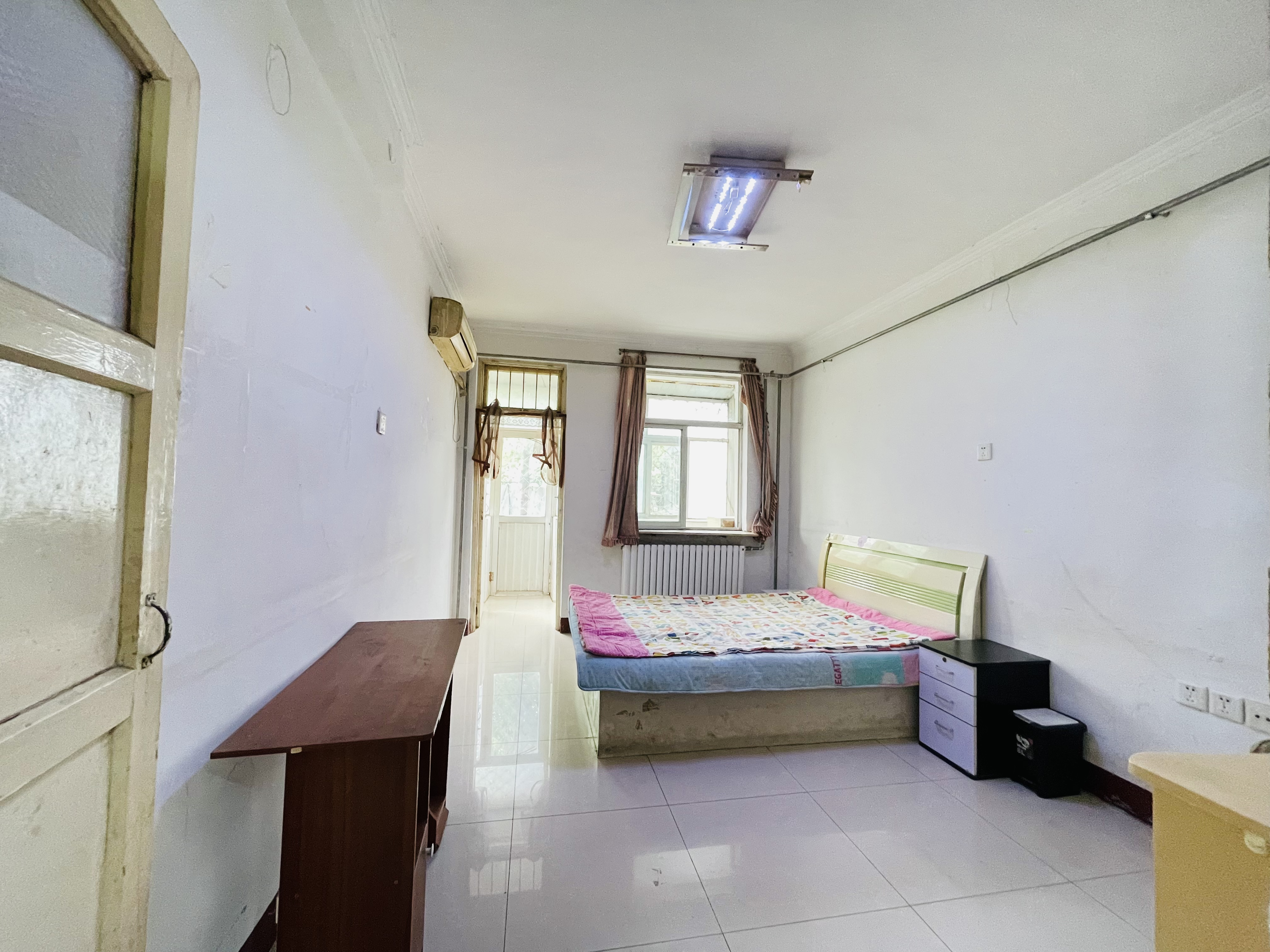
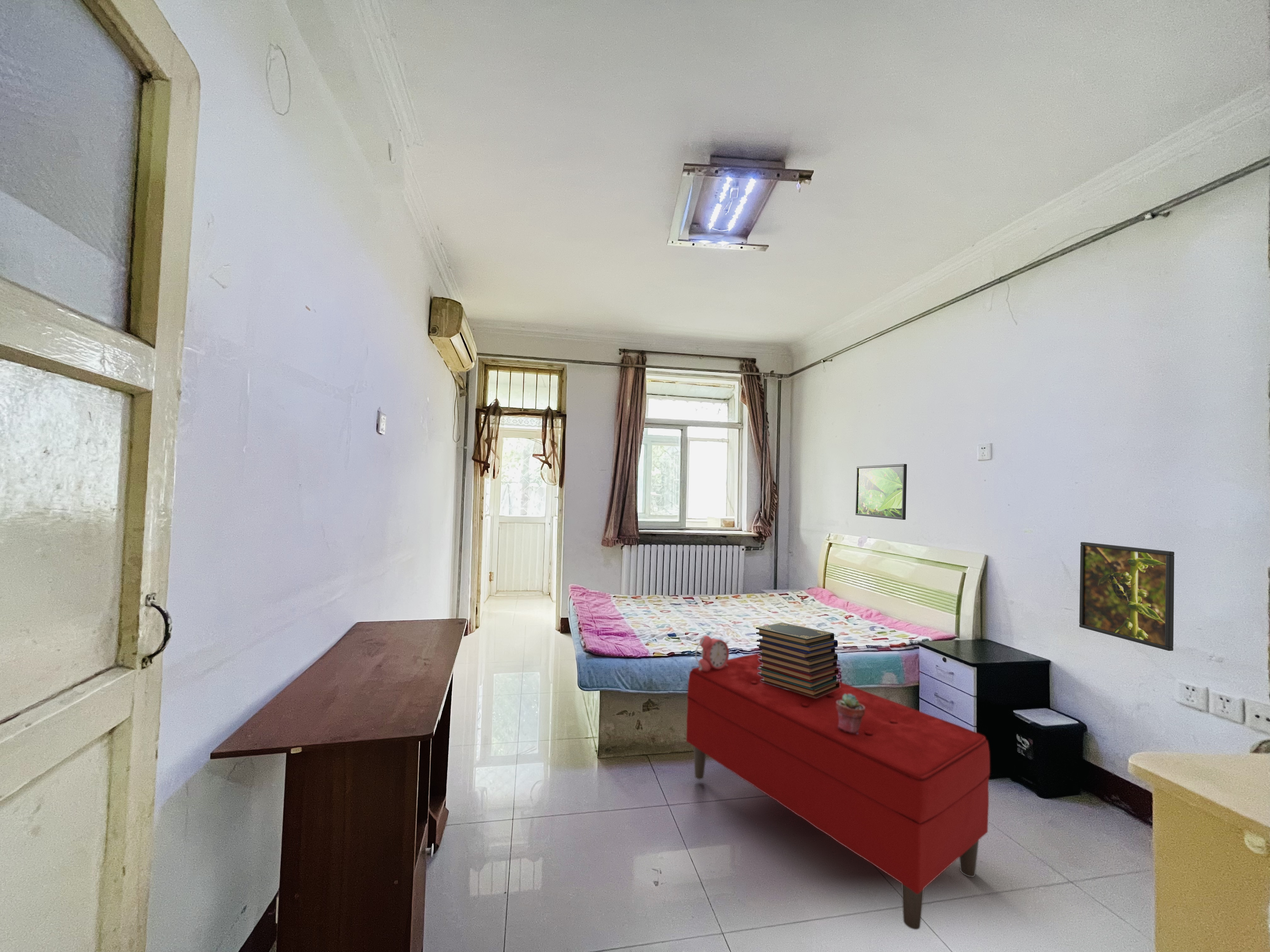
+ bench [686,653,990,930]
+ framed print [855,464,907,520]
+ alarm clock [695,635,729,672]
+ book stack [756,622,840,698]
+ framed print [1079,542,1175,651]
+ potted succulent [836,694,865,734]
